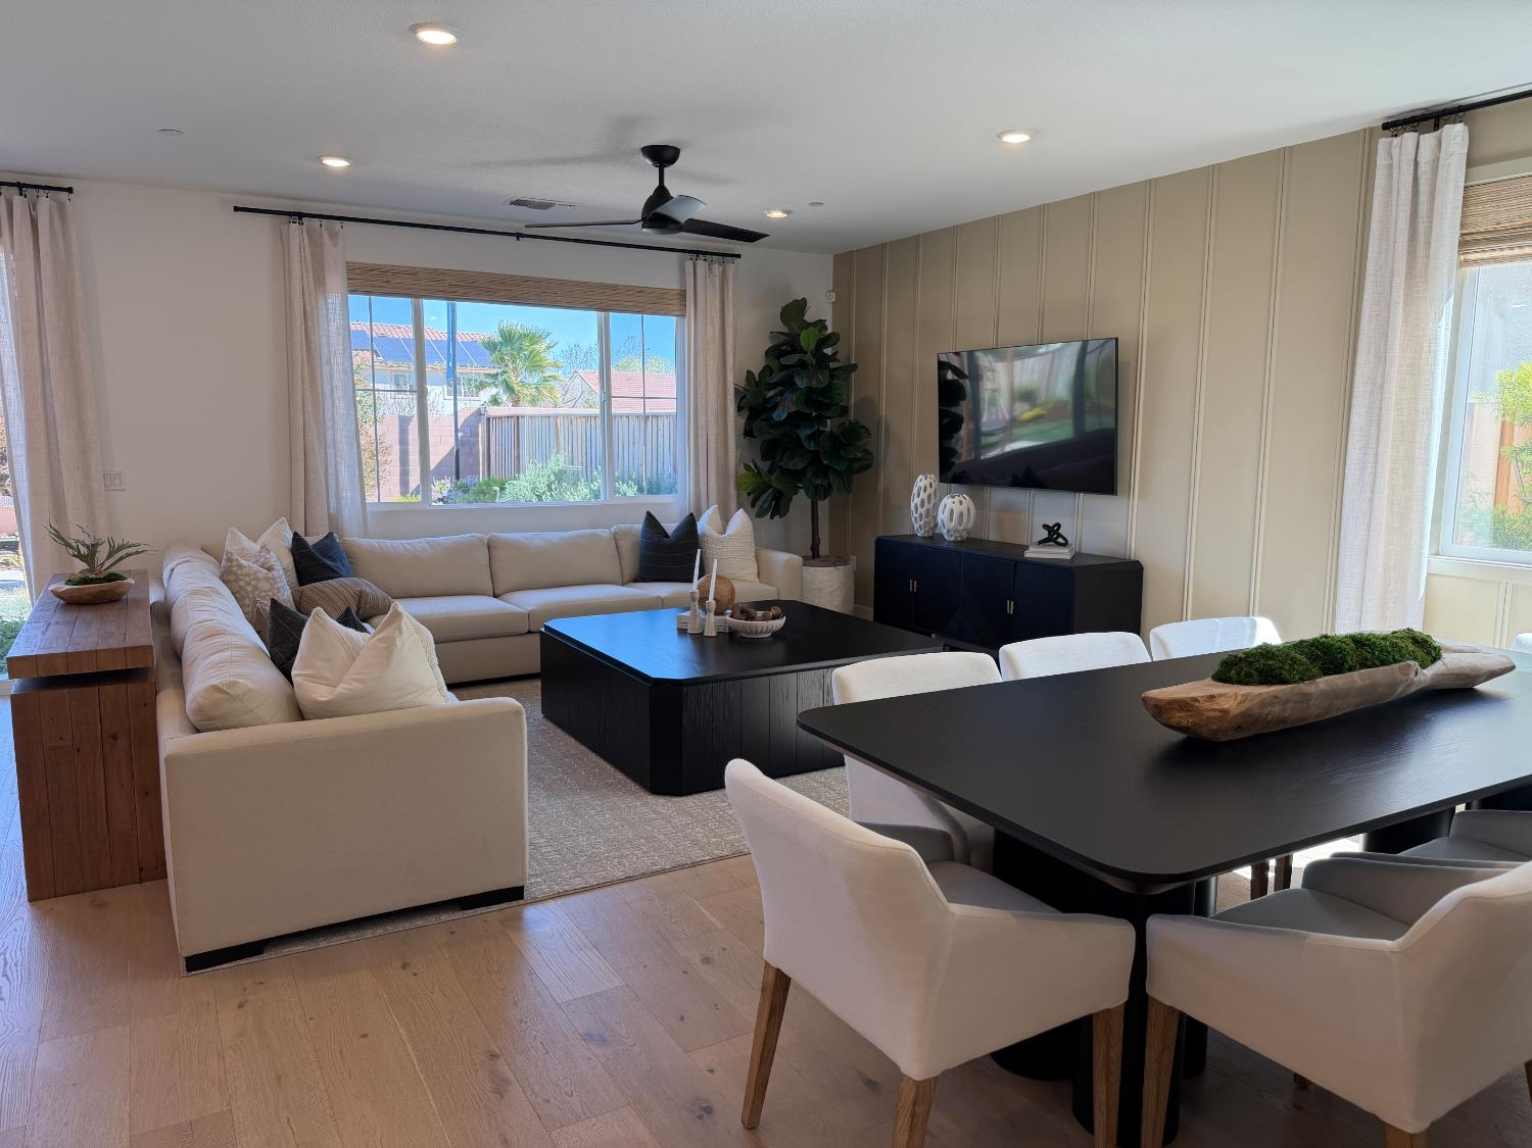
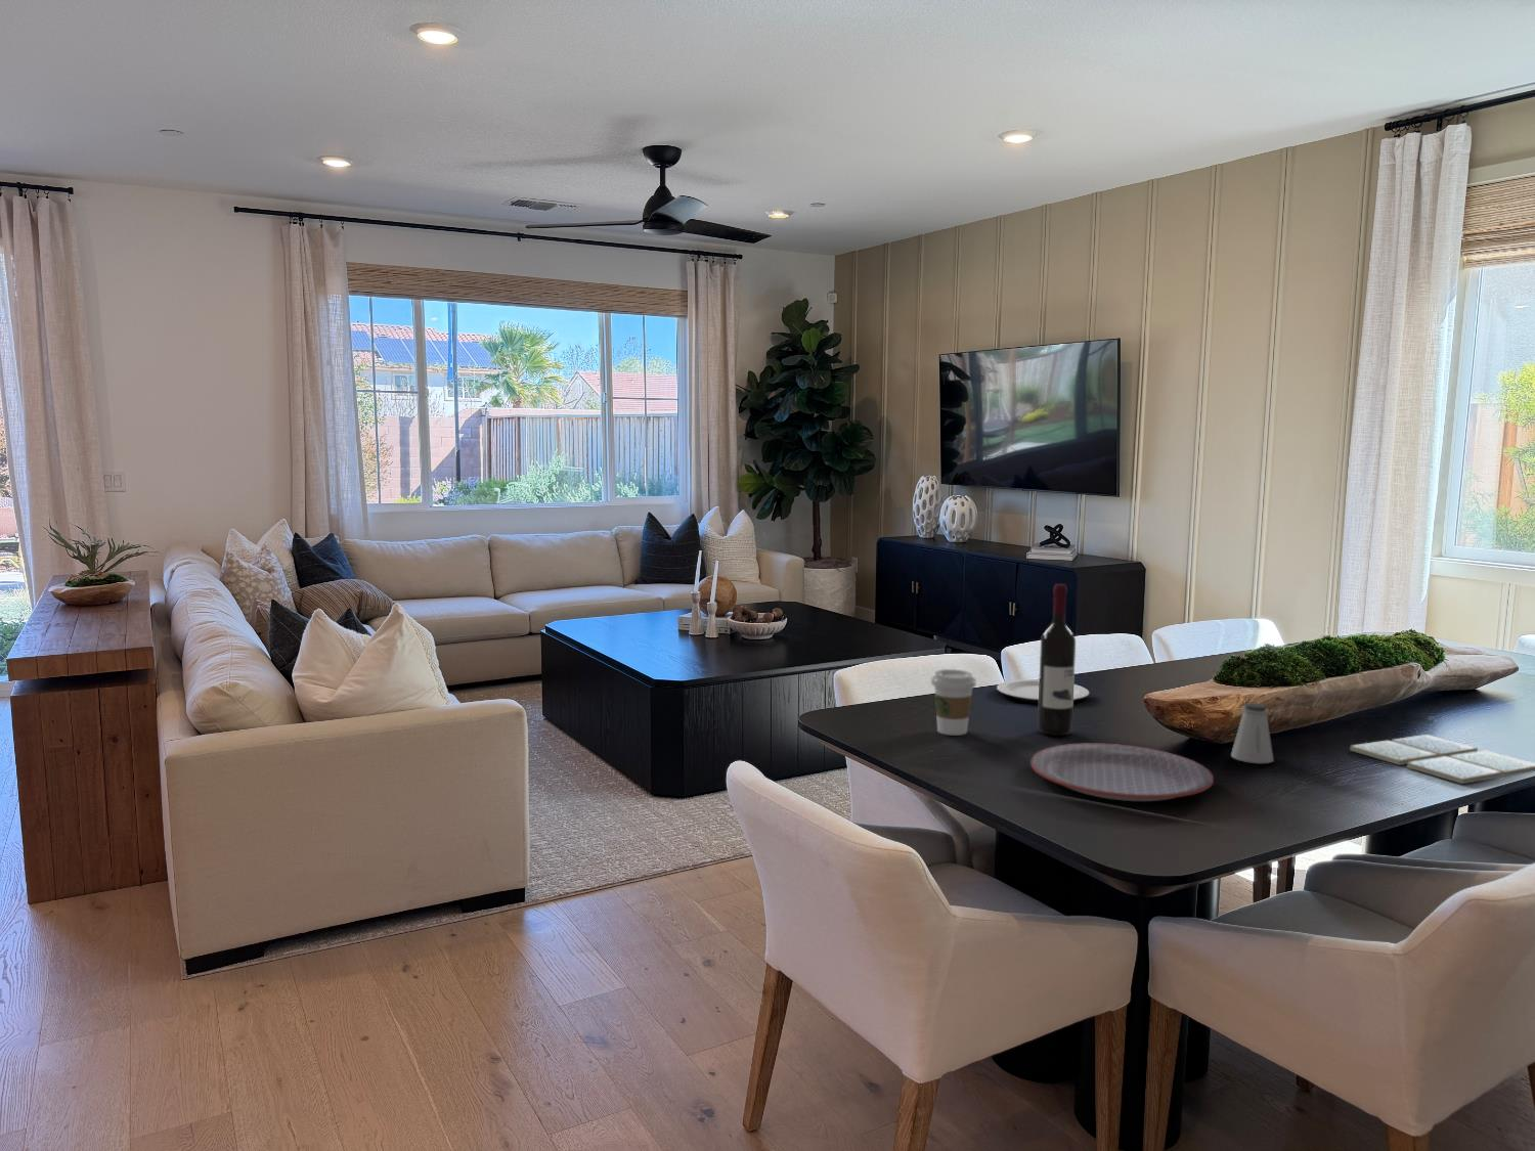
+ wine bottle [1037,583,1077,736]
+ coffee cup [931,669,978,736]
+ drink coaster [1349,734,1535,785]
+ saltshaker [1230,702,1275,764]
+ plate [1030,742,1215,802]
+ plate [996,678,1091,704]
